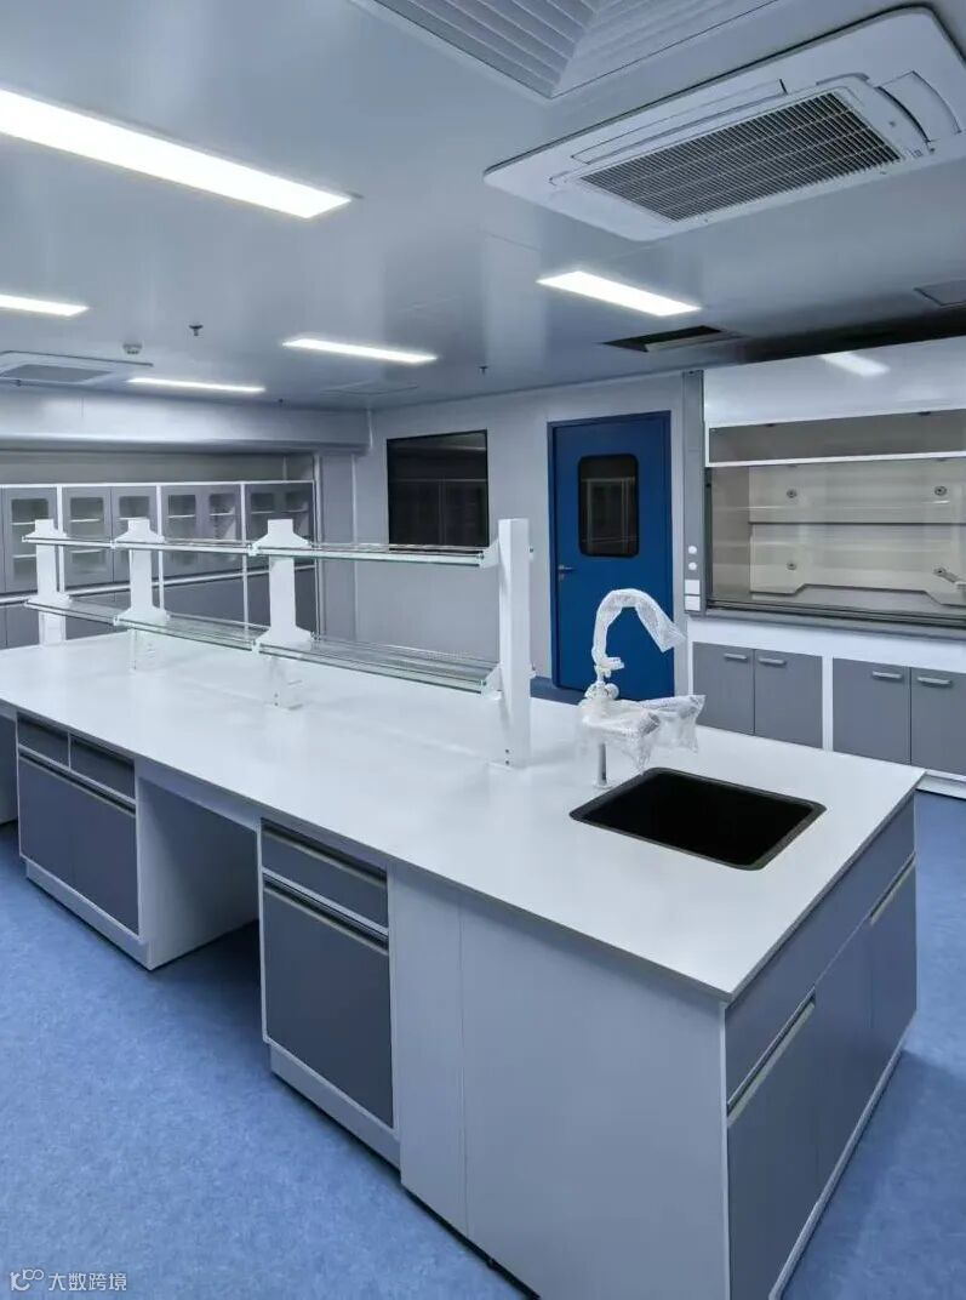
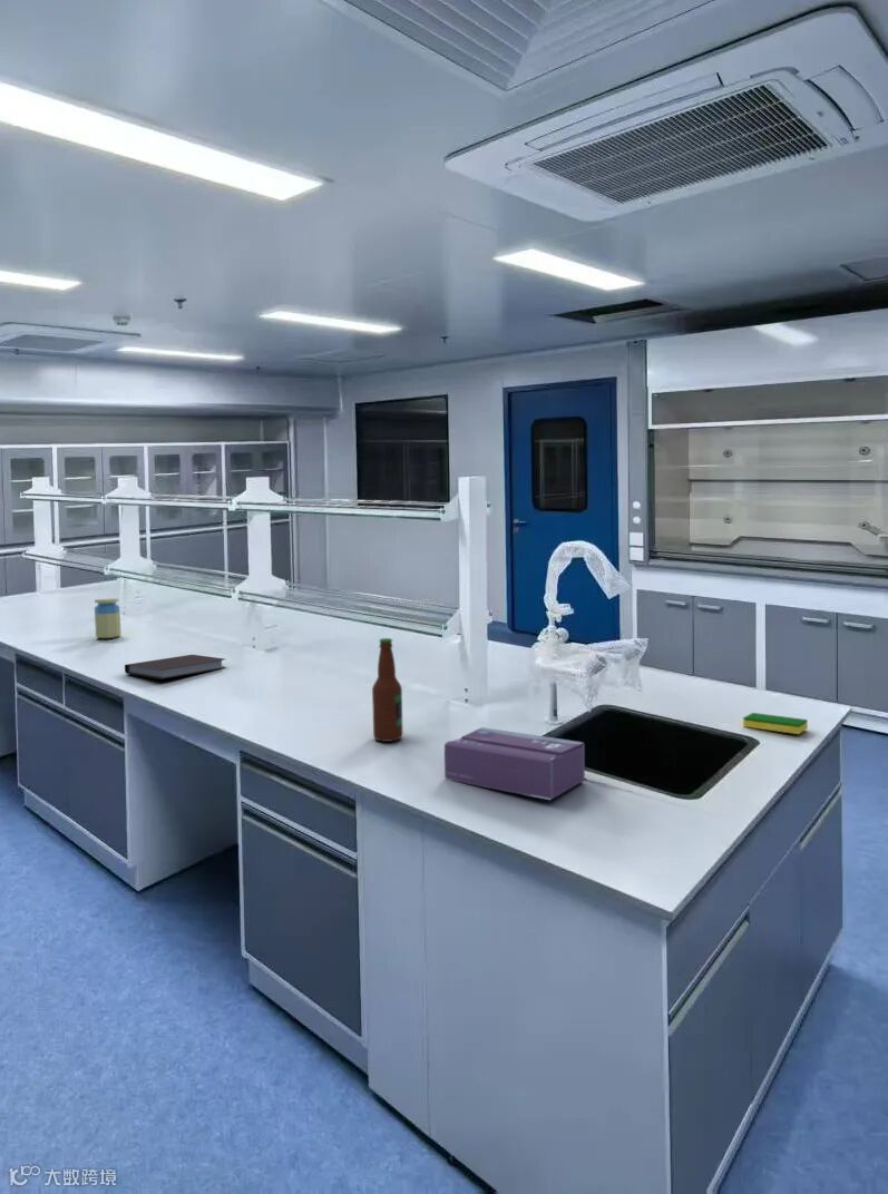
+ jar [94,597,123,639]
+ dish sponge [742,712,809,735]
+ notebook [124,654,227,681]
+ bottle [371,637,404,743]
+ tissue box [443,726,586,801]
